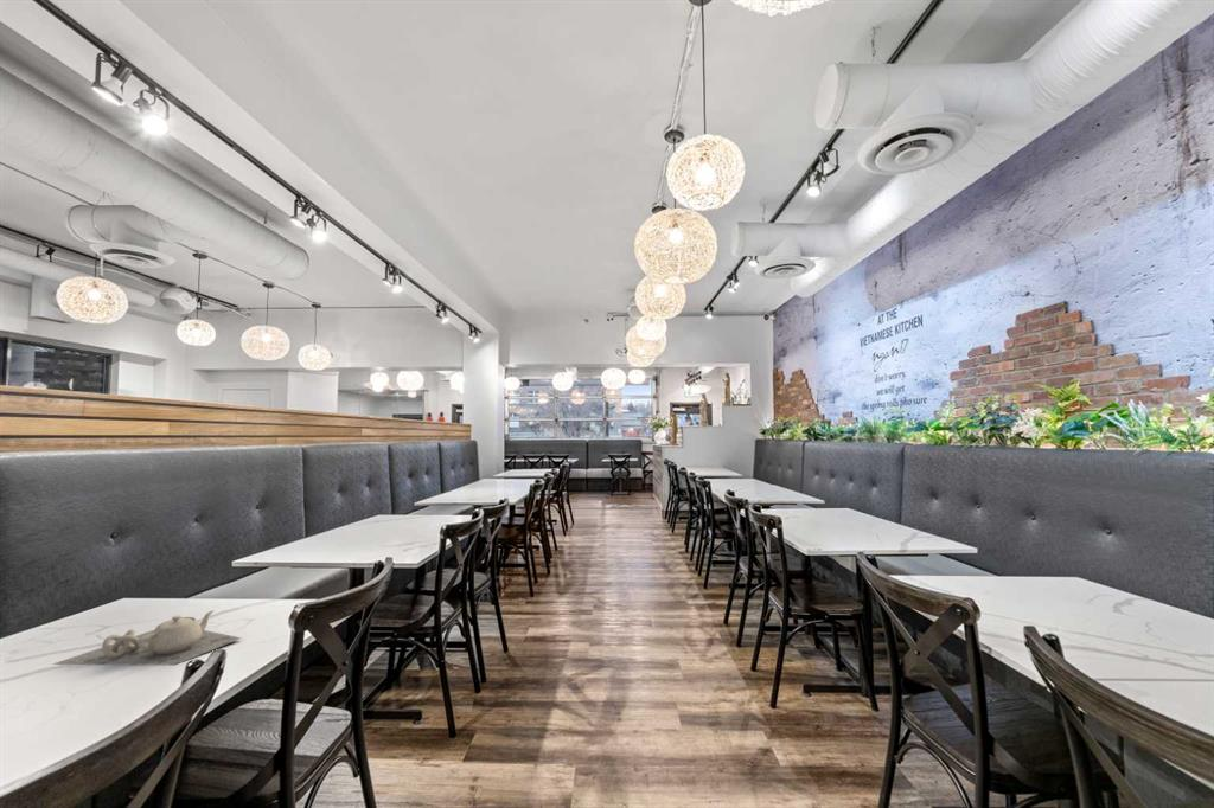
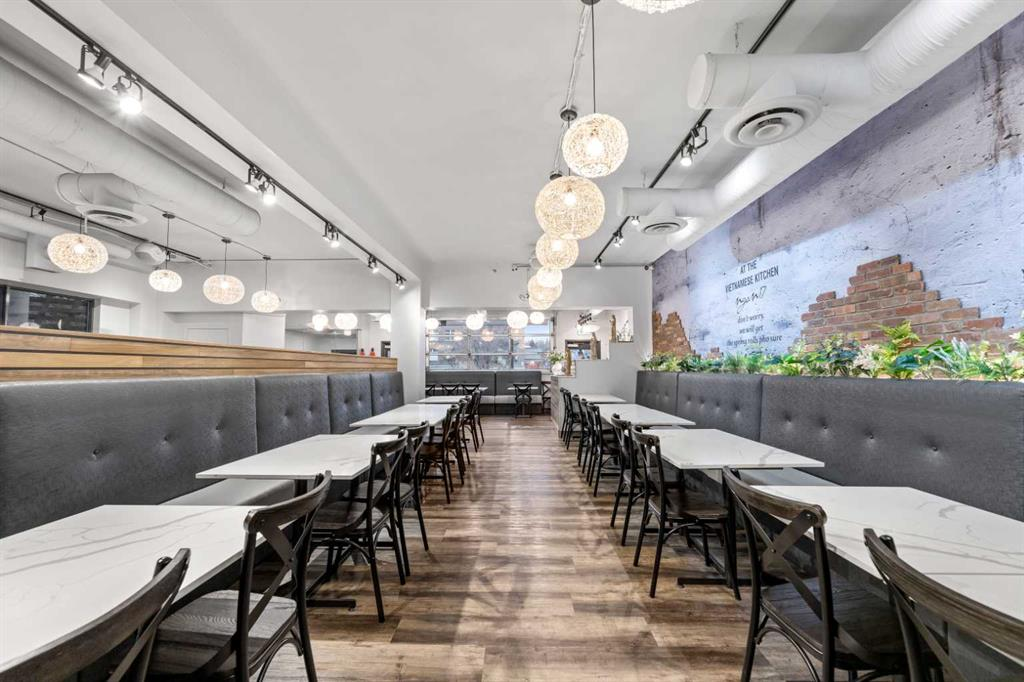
- teapot [51,609,243,667]
